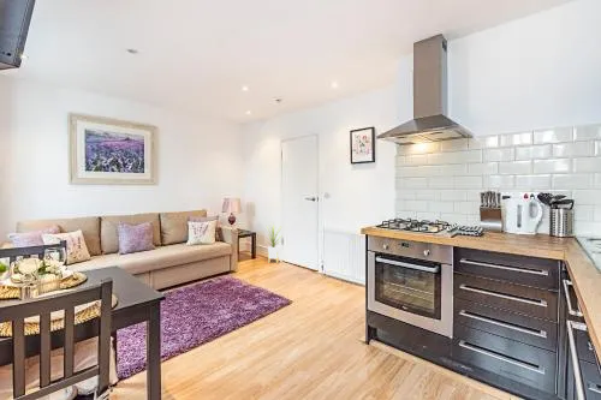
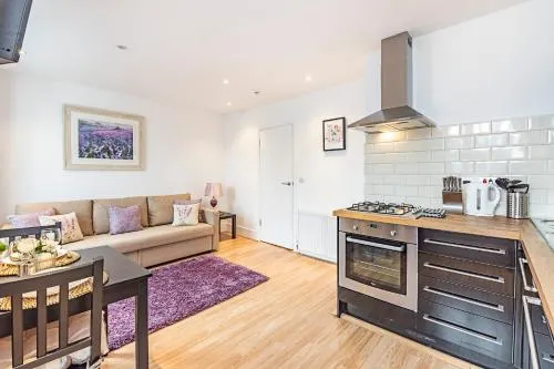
- house plant [264,222,285,264]
